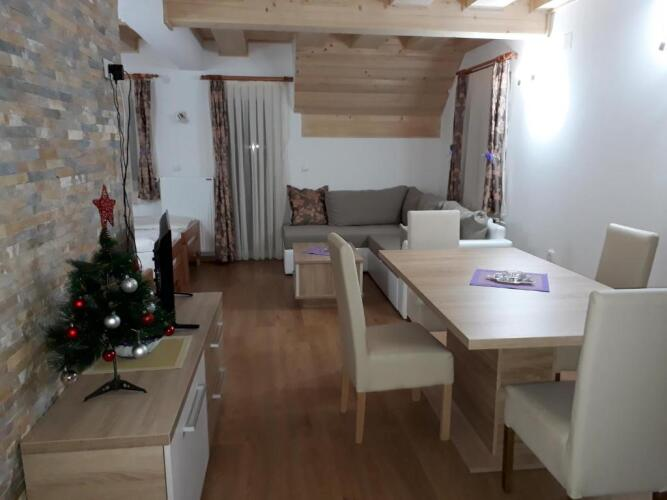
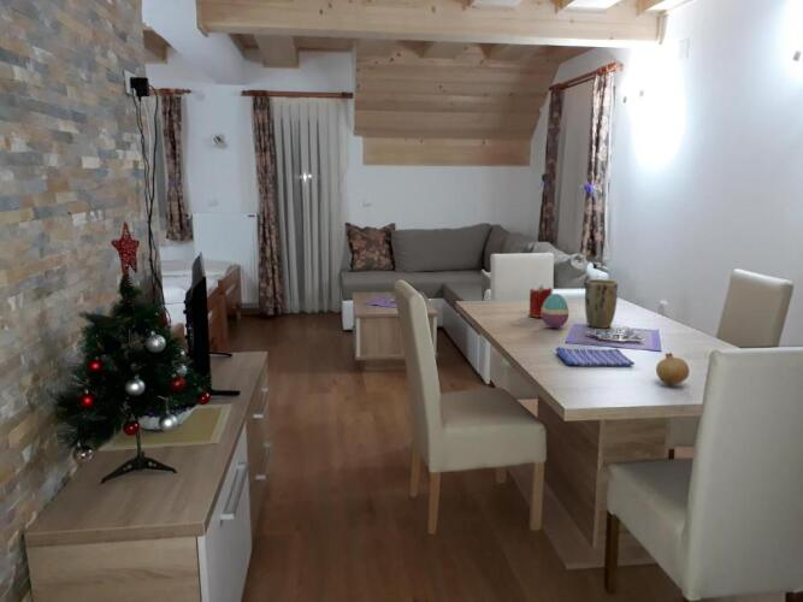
+ dish towel [555,346,636,367]
+ plant pot [584,278,619,330]
+ decorative egg [541,293,569,329]
+ fruit [655,352,691,385]
+ candle [529,283,554,319]
